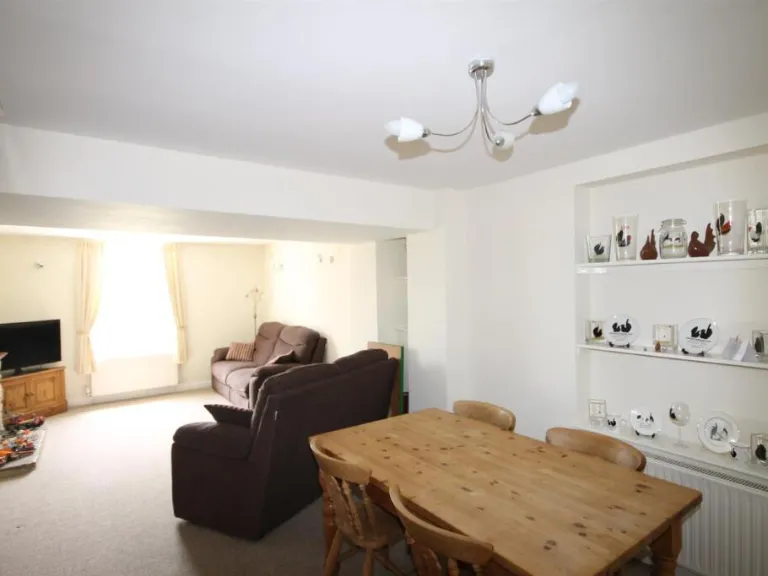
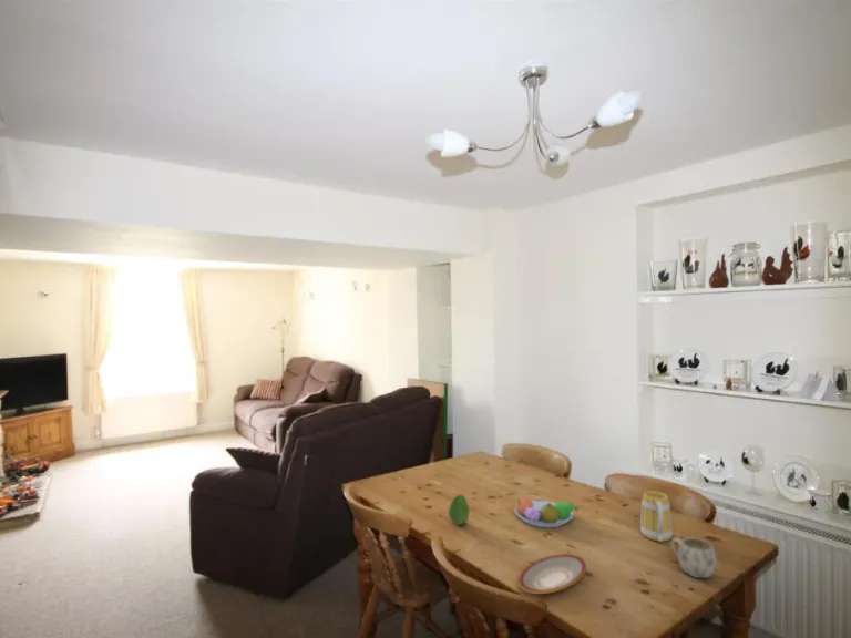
+ plate [517,553,587,595]
+ fruit bowl [513,496,580,528]
+ mug [669,536,718,579]
+ fruit [448,493,471,526]
+ mug [639,490,674,543]
